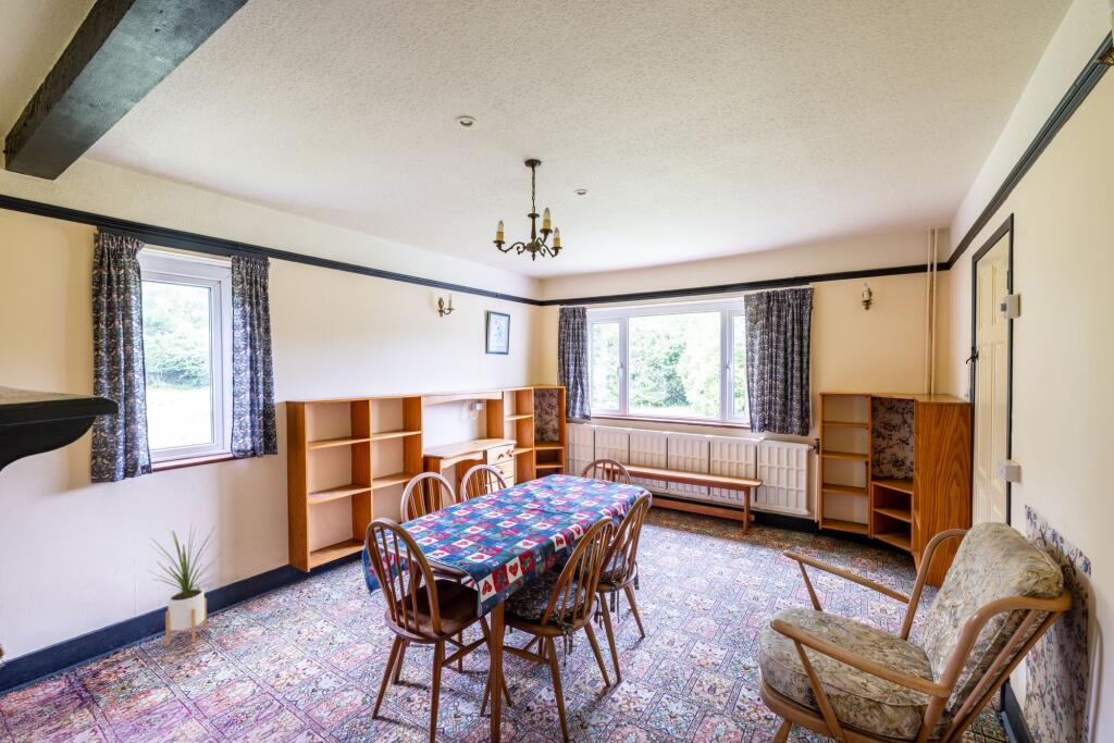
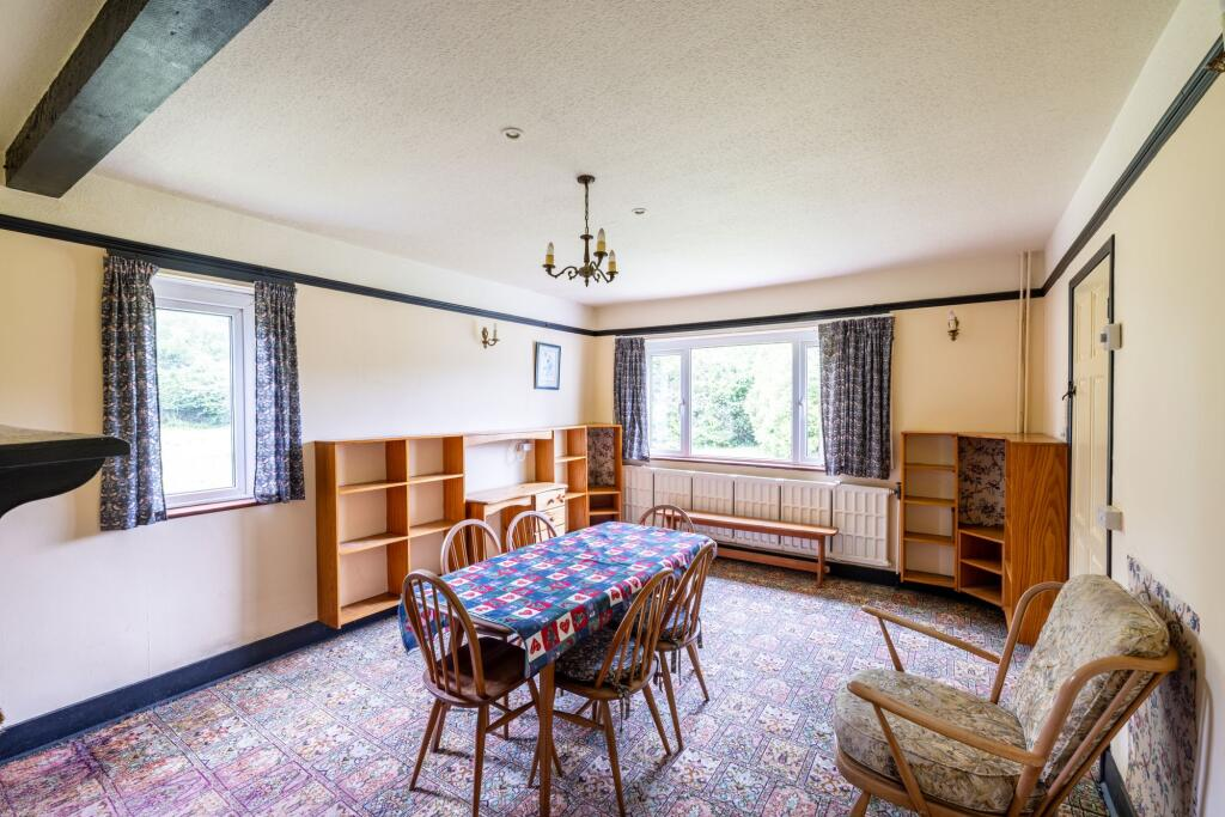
- house plant [147,520,223,647]
